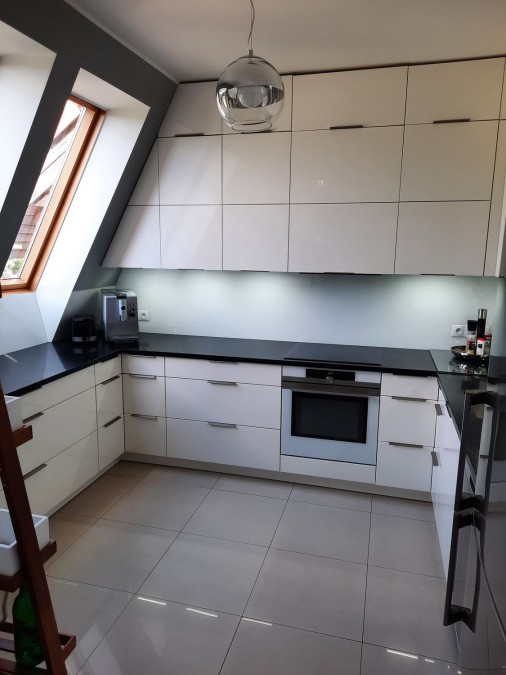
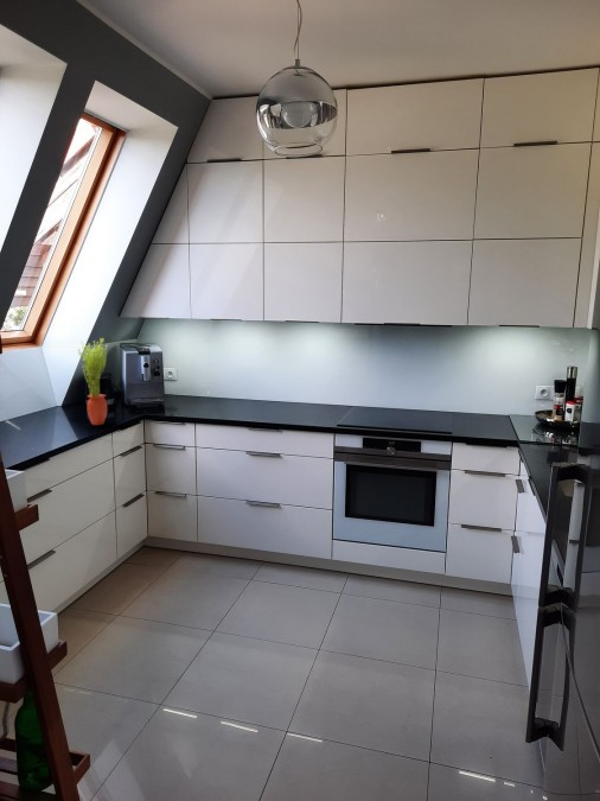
+ potted plant [77,337,109,426]
